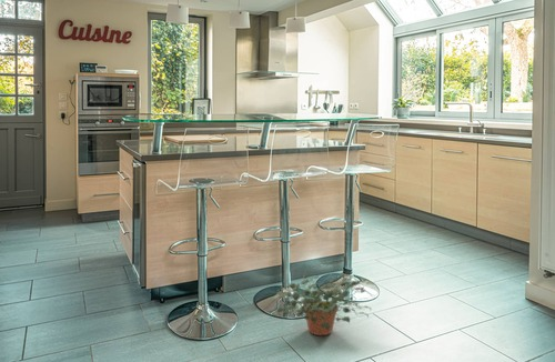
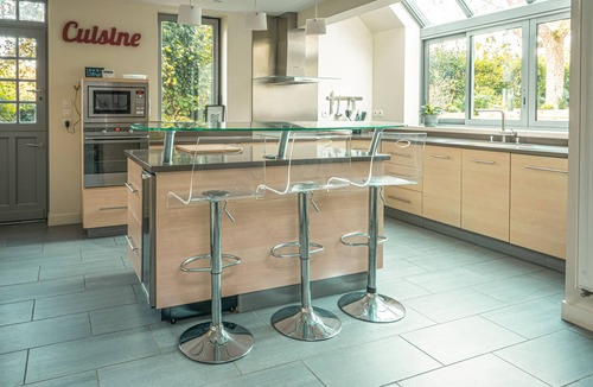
- potted plant [275,272,372,336]
